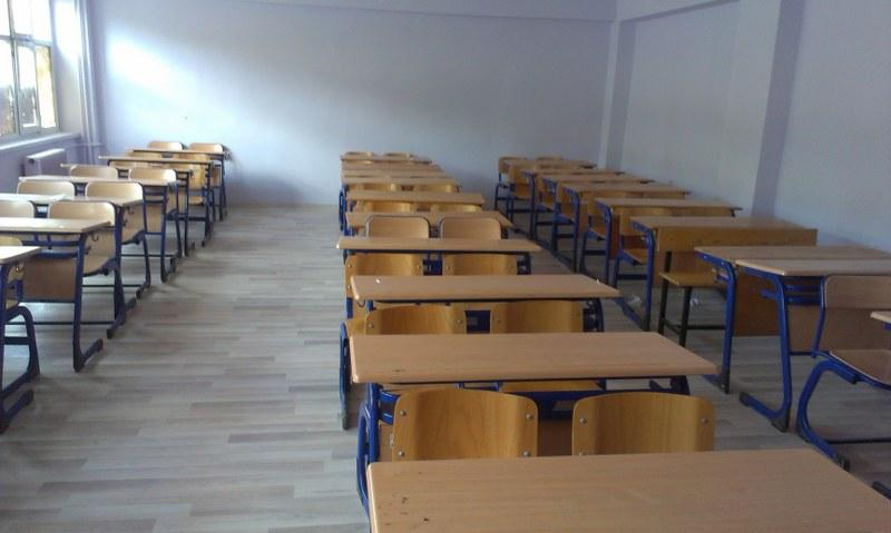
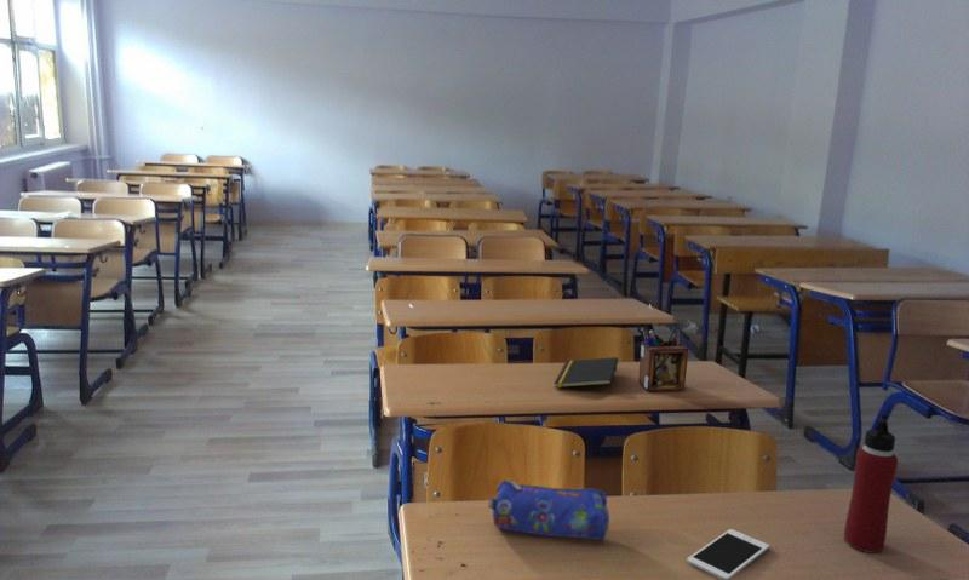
+ pencil case [487,478,610,541]
+ desk organizer [637,325,689,392]
+ water bottle [843,413,899,553]
+ notepad [552,356,620,389]
+ cell phone [686,528,770,580]
